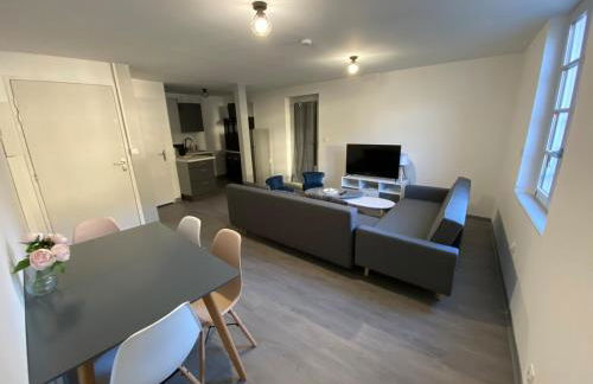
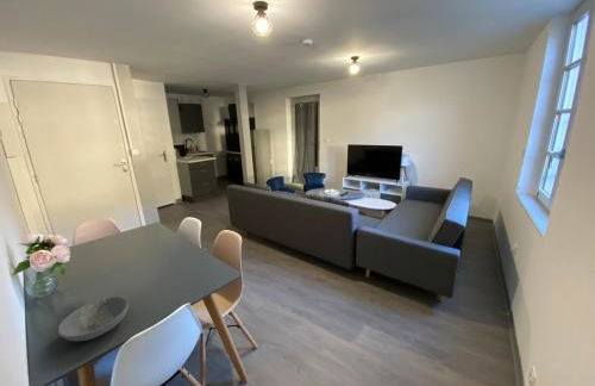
+ bowl [57,295,130,342]
